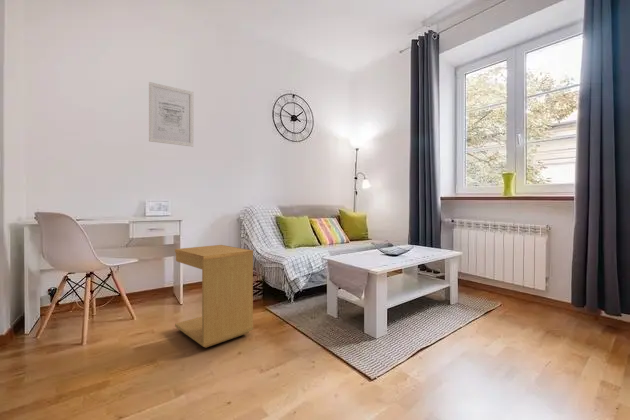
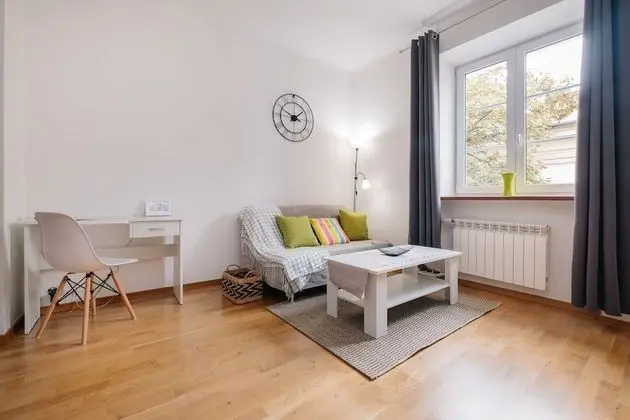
- side table [174,244,254,349]
- wall art [148,81,194,148]
